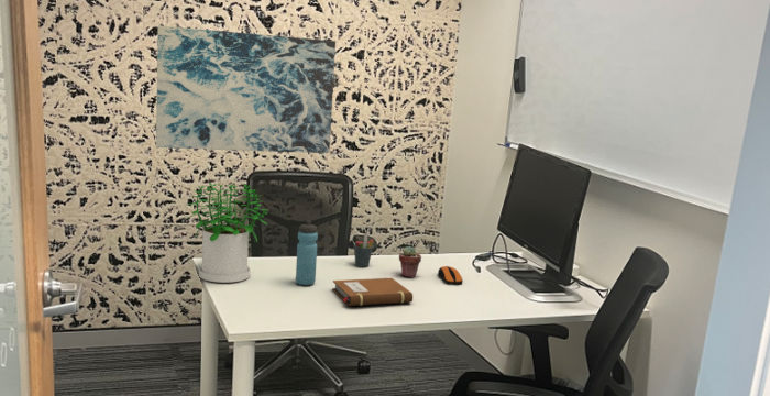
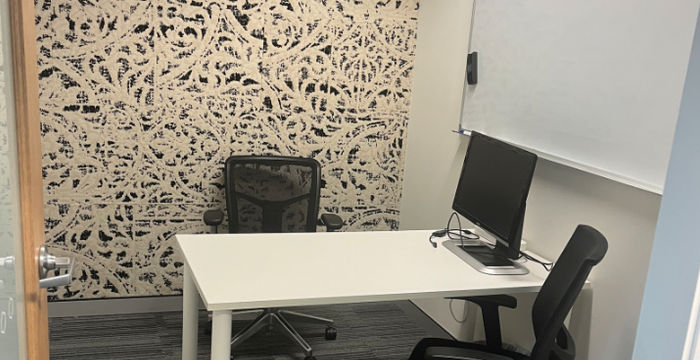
- computer mouse [437,265,464,285]
- potted succulent [398,245,422,278]
- pen holder [353,232,375,268]
- water bottle [295,220,319,286]
- potted plant [186,182,268,284]
- notebook [331,277,414,307]
- wall art [155,25,337,154]
